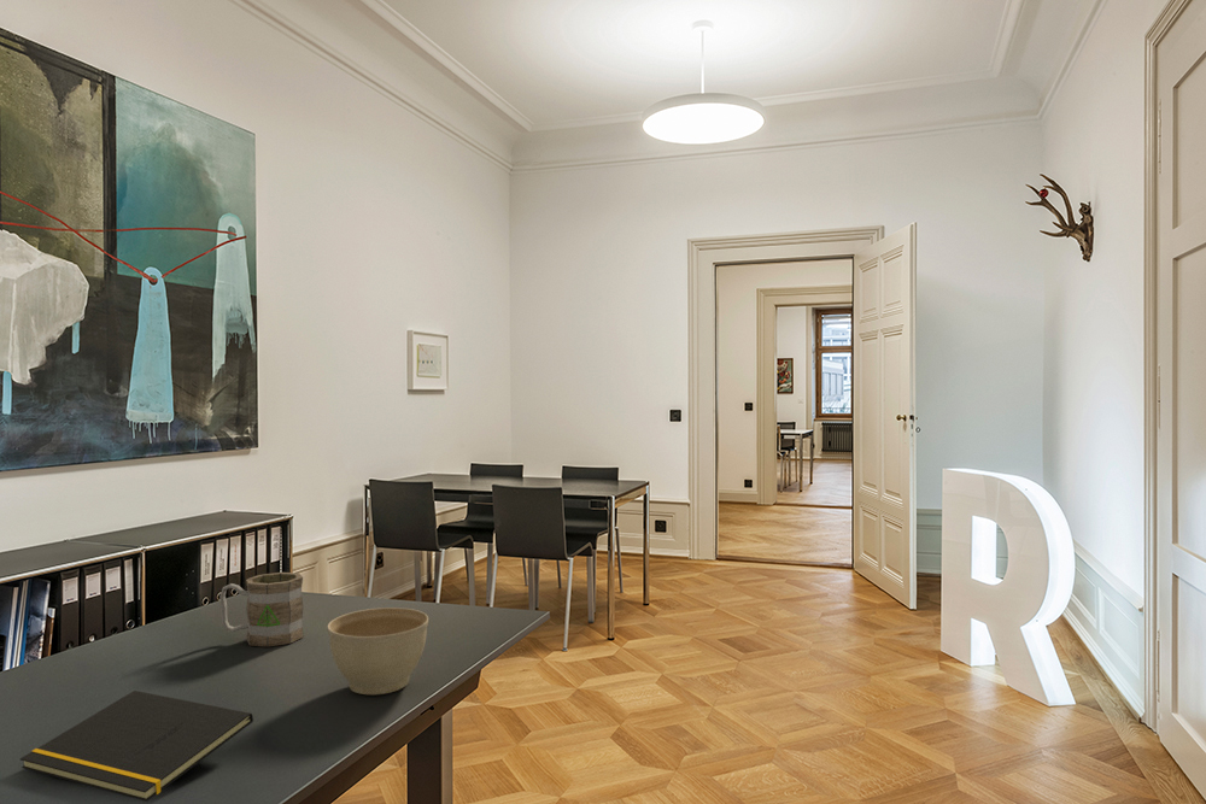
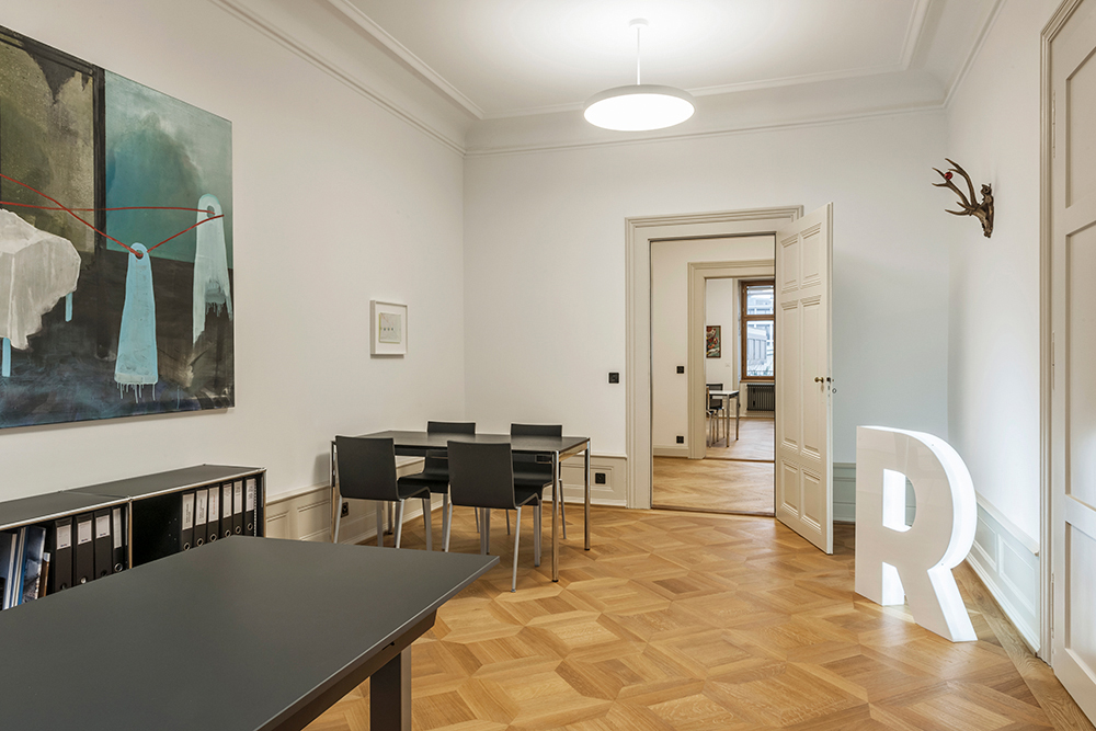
- planter bowl [327,606,429,696]
- mug [218,571,304,649]
- notepad [19,689,254,803]
